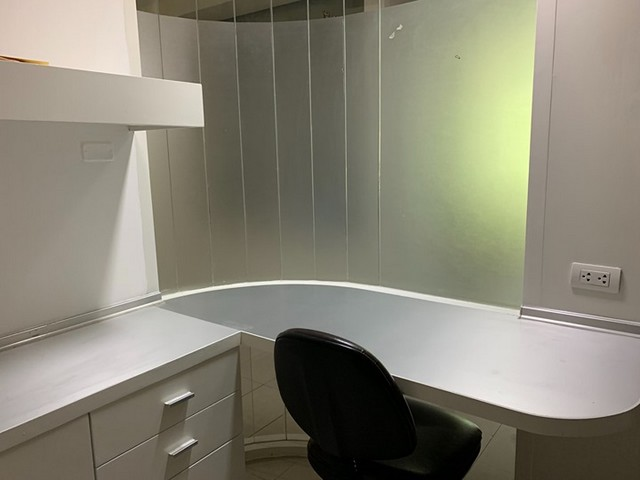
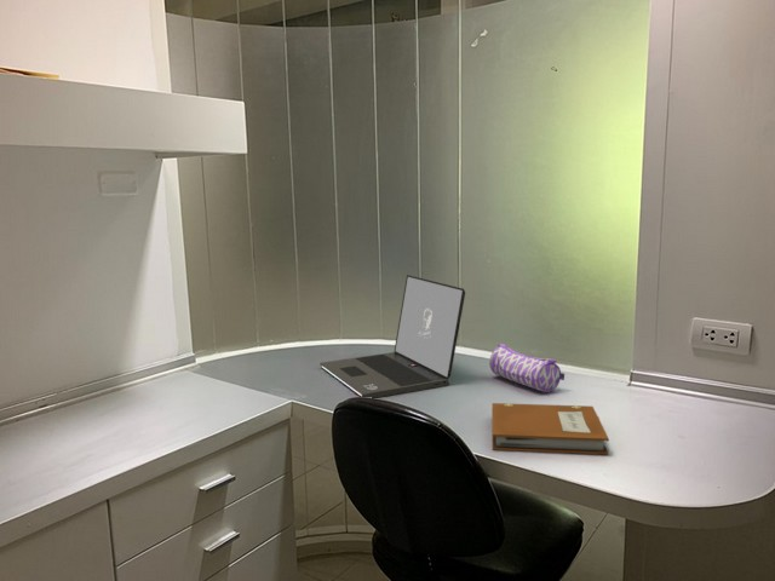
+ notebook [490,402,610,456]
+ laptop [318,274,466,399]
+ pencil case [488,343,566,393]
